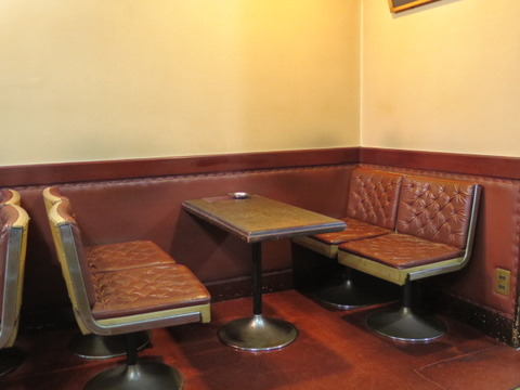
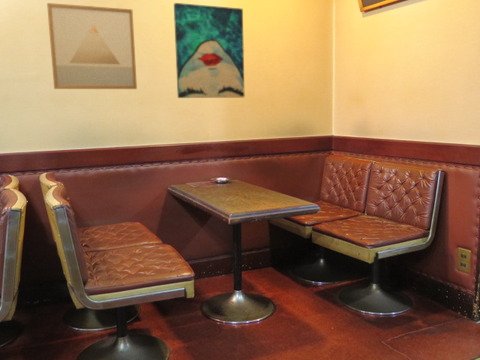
+ wall art [46,2,138,90]
+ wall art [173,2,245,99]
